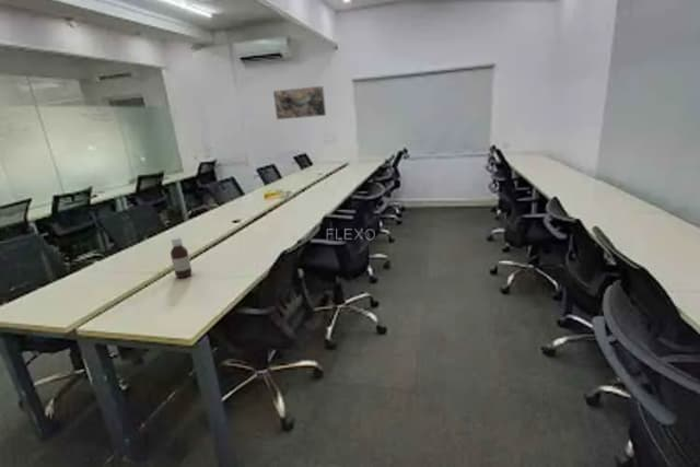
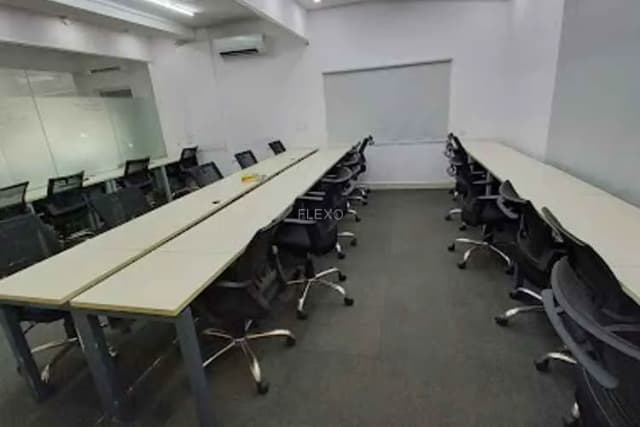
- bottle [170,236,192,279]
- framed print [272,85,327,120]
